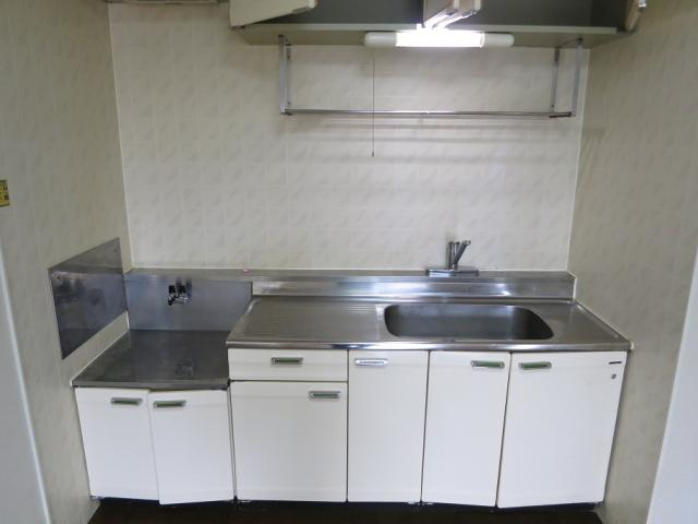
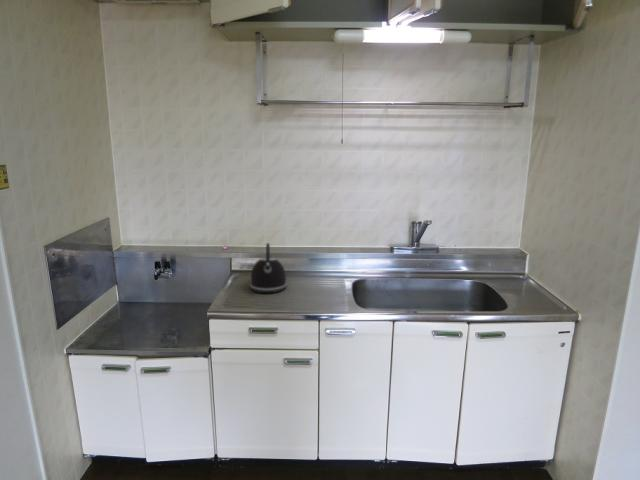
+ kettle [249,242,288,294]
